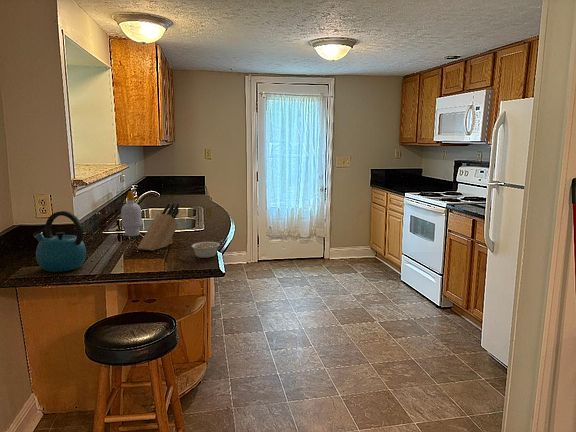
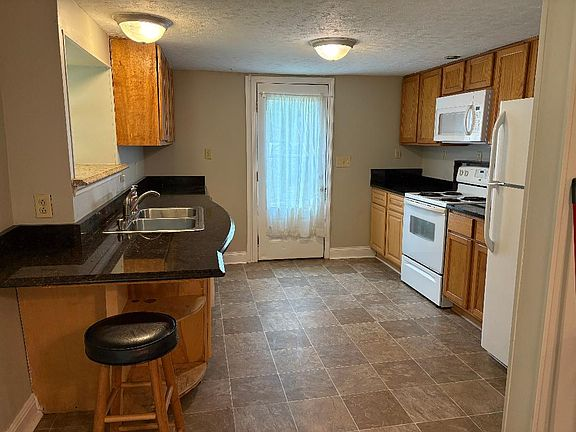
- legume [191,239,223,259]
- soap bottle [120,191,143,237]
- kettle [32,210,87,273]
- knife block [137,202,180,252]
